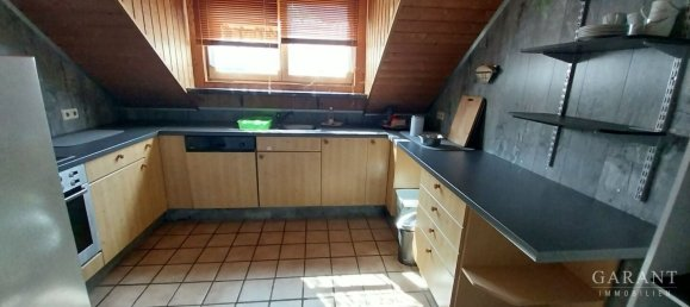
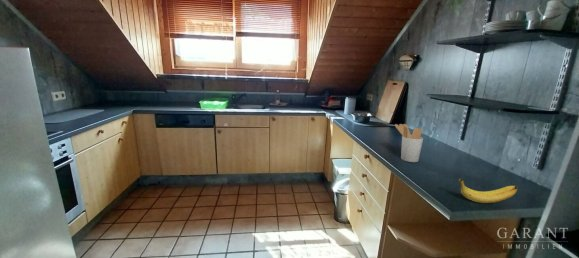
+ utensil holder [394,123,424,163]
+ banana [458,178,519,204]
